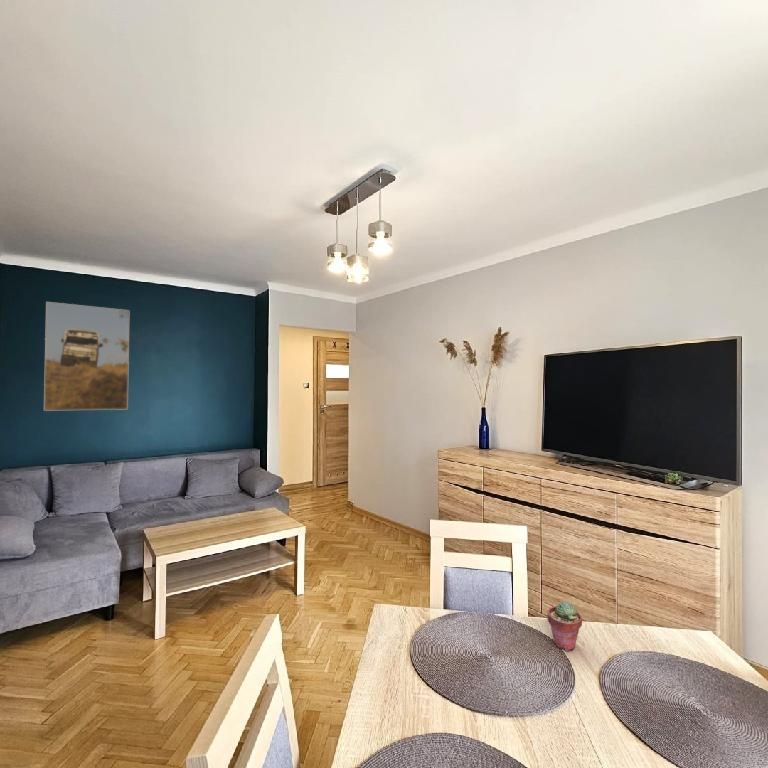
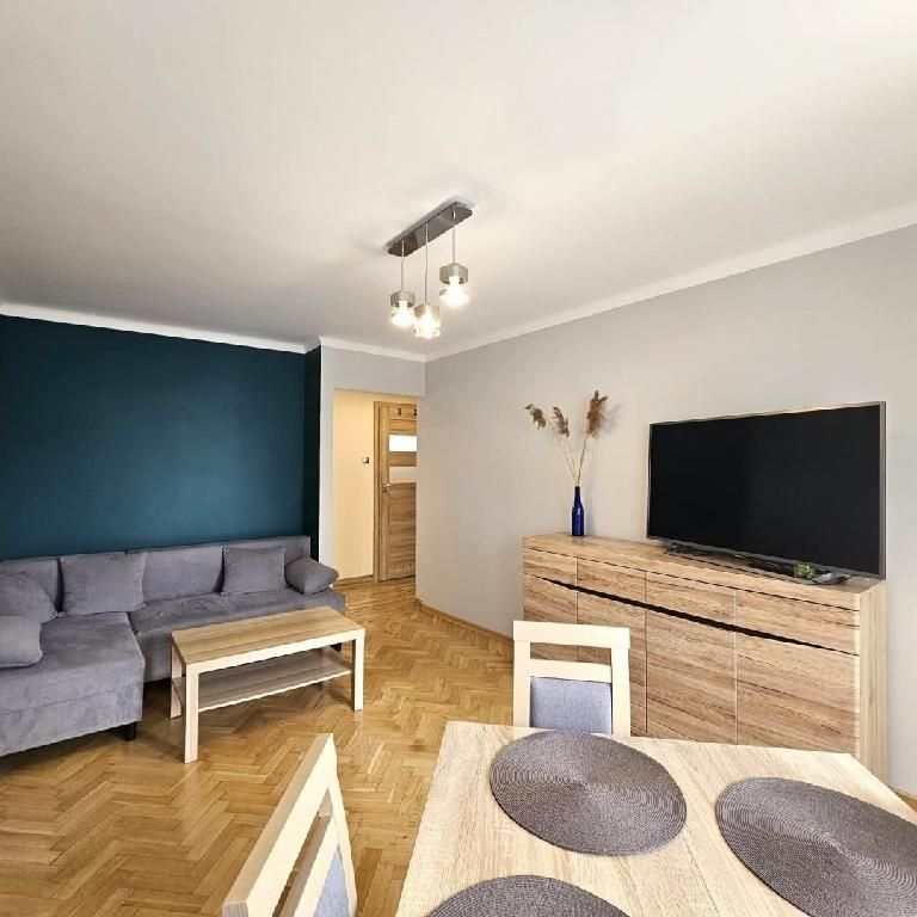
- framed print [43,301,131,412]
- potted succulent [546,600,583,652]
